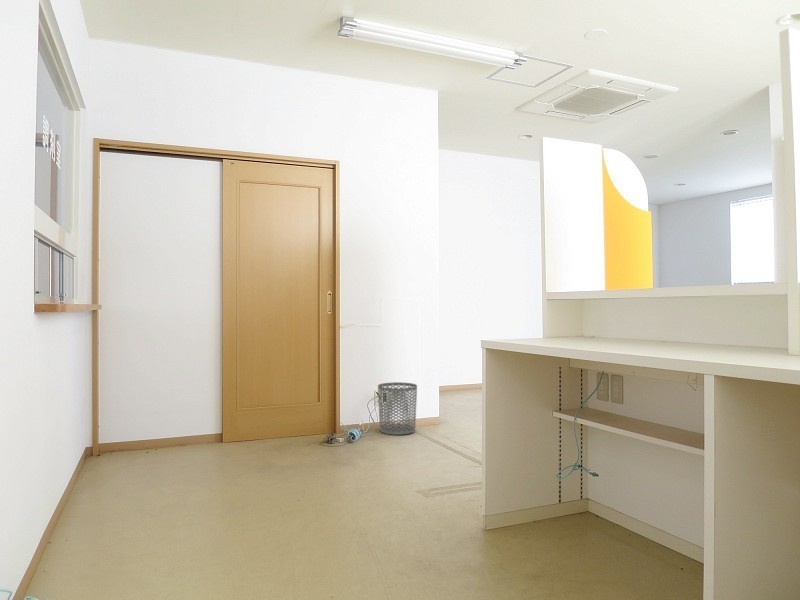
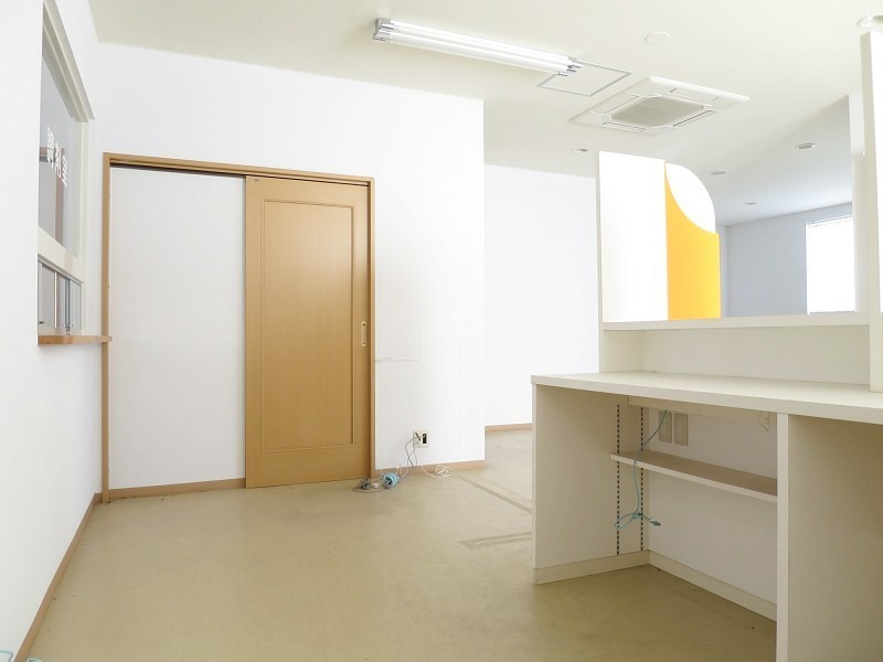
- waste bin [377,381,418,436]
